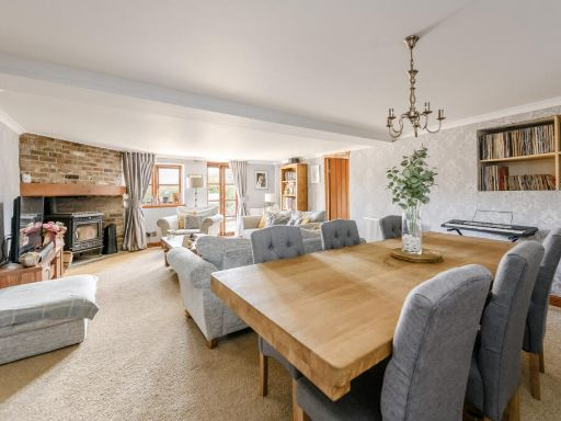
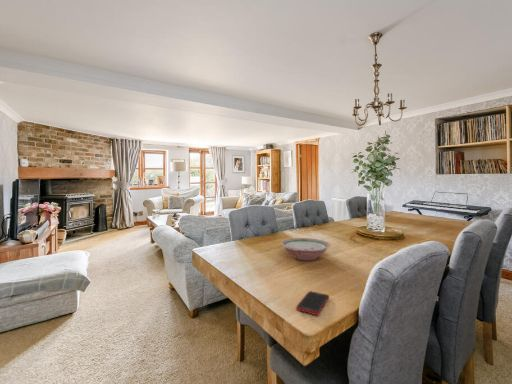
+ cell phone [295,290,330,316]
+ bowl [280,237,332,262]
